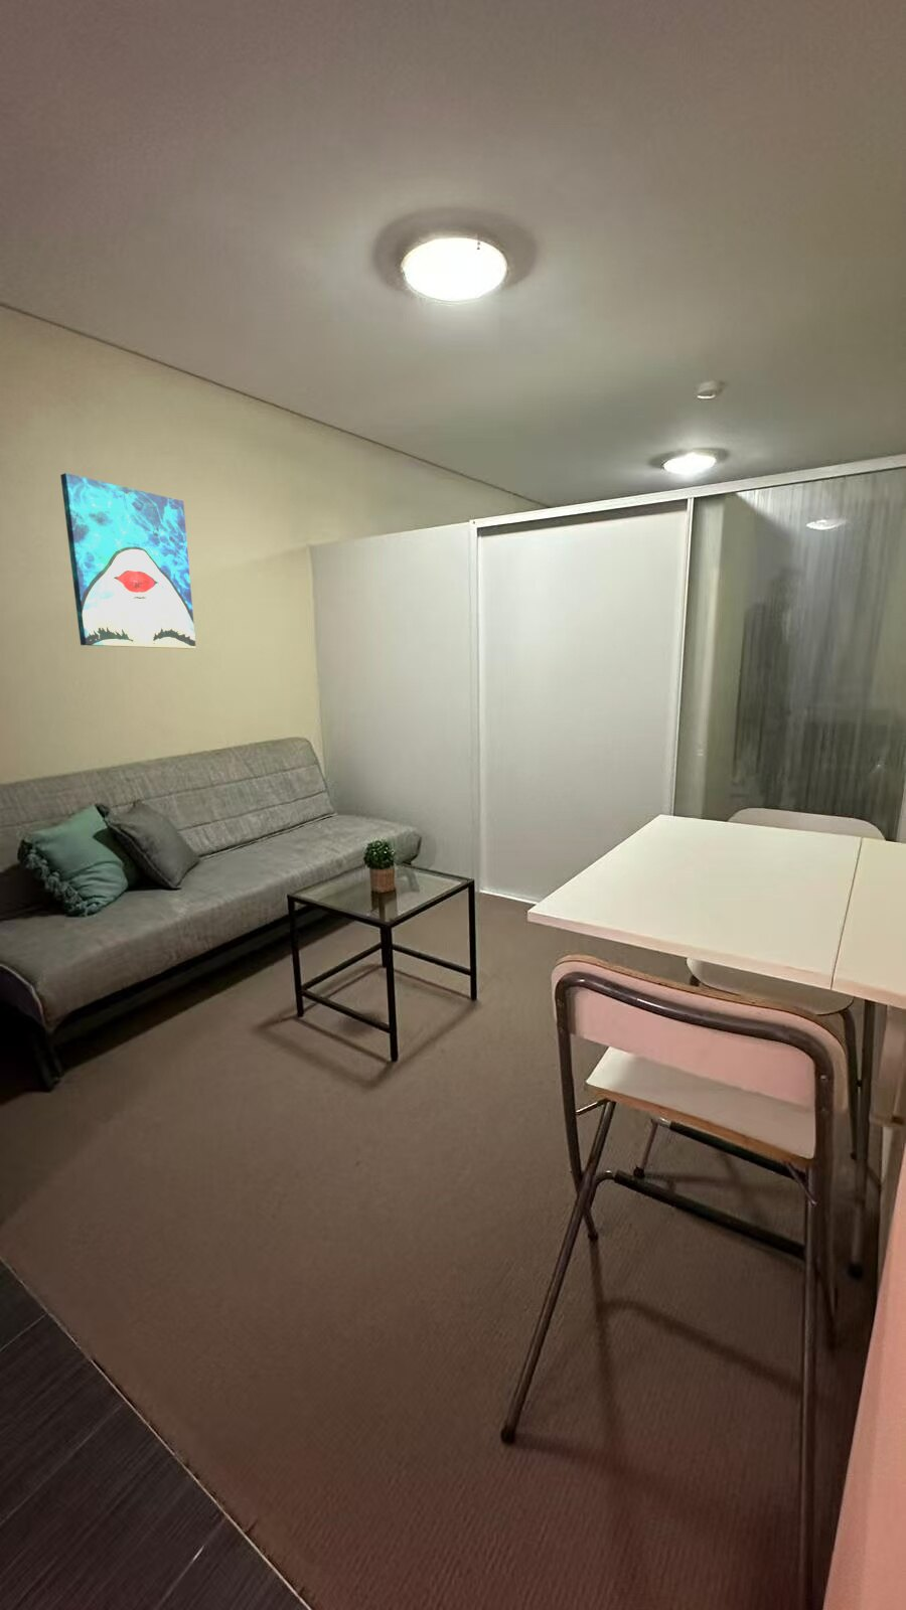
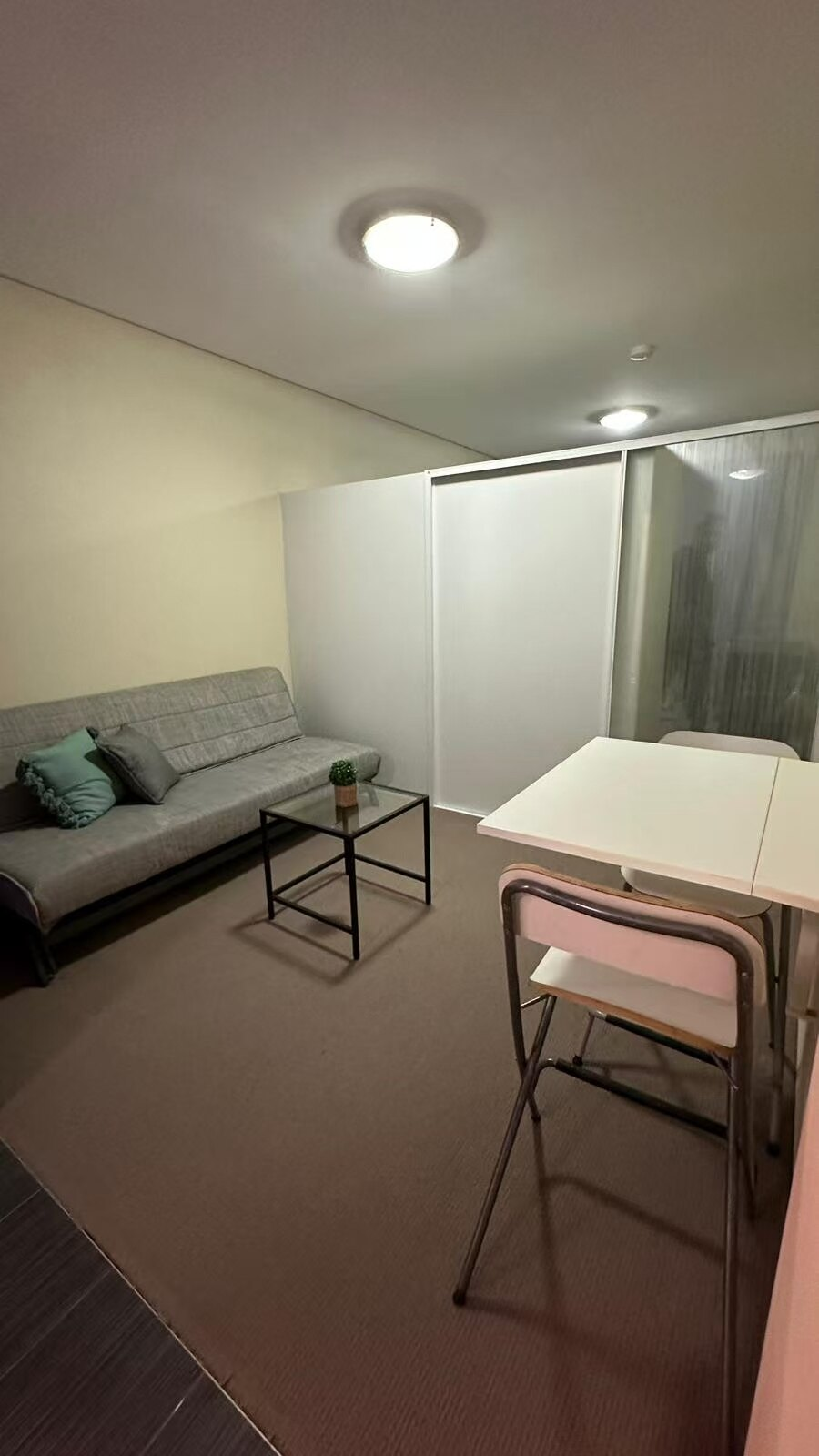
- wall art [60,472,197,650]
